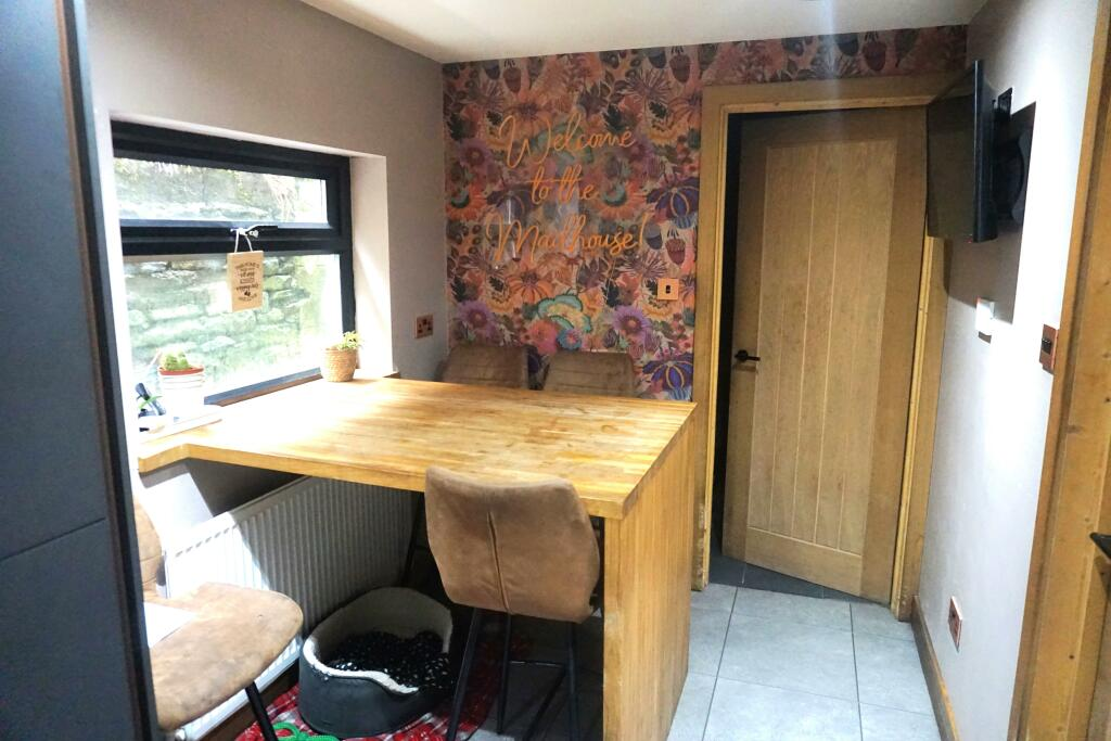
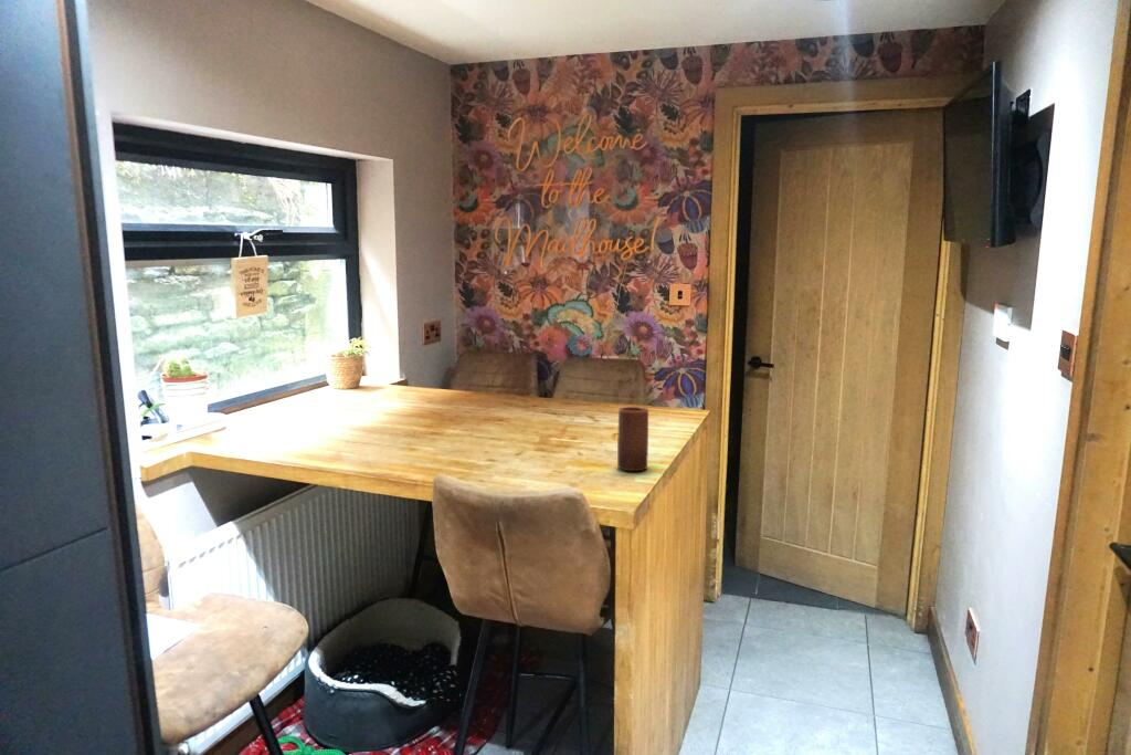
+ candle [616,406,649,472]
